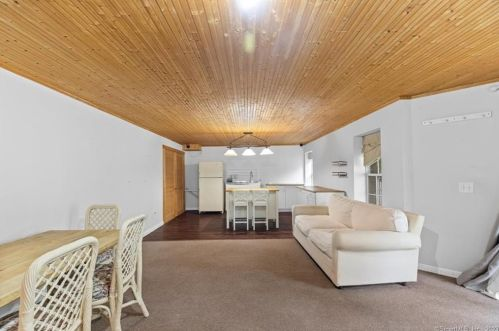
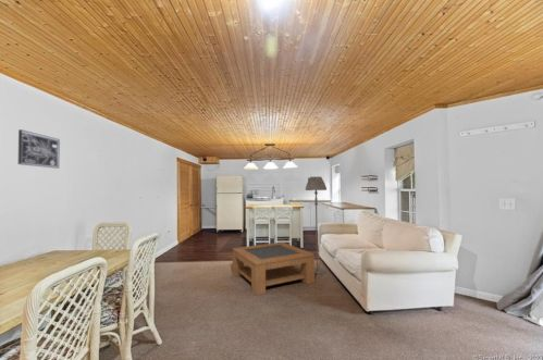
+ wall art [17,128,61,170]
+ coffee table [232,241,316,297]
+ floor lamp [305,175,328,275]
